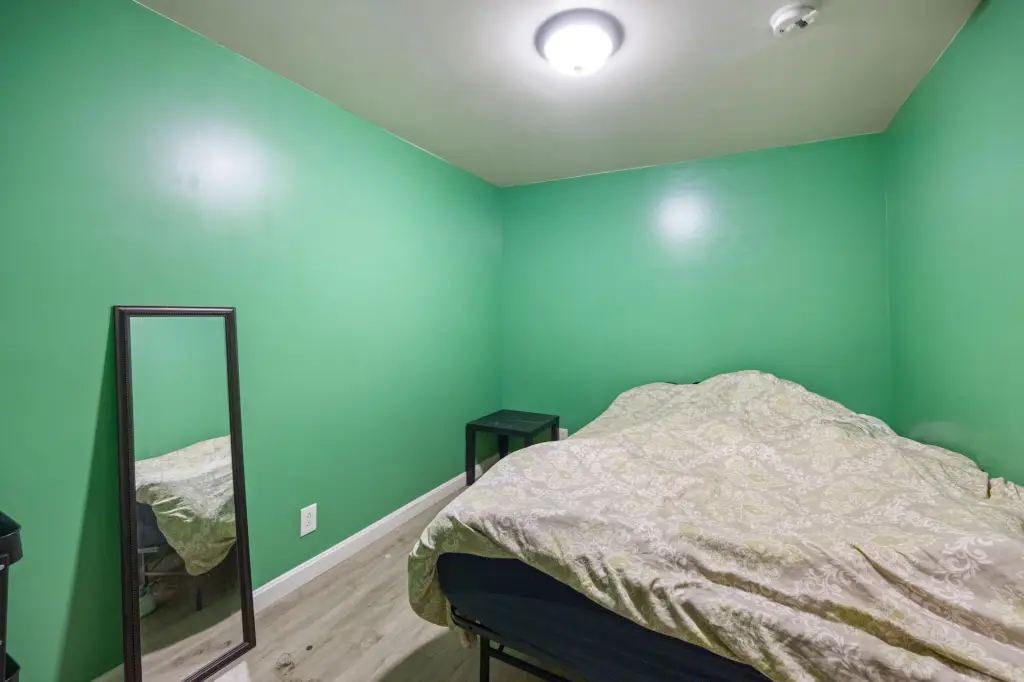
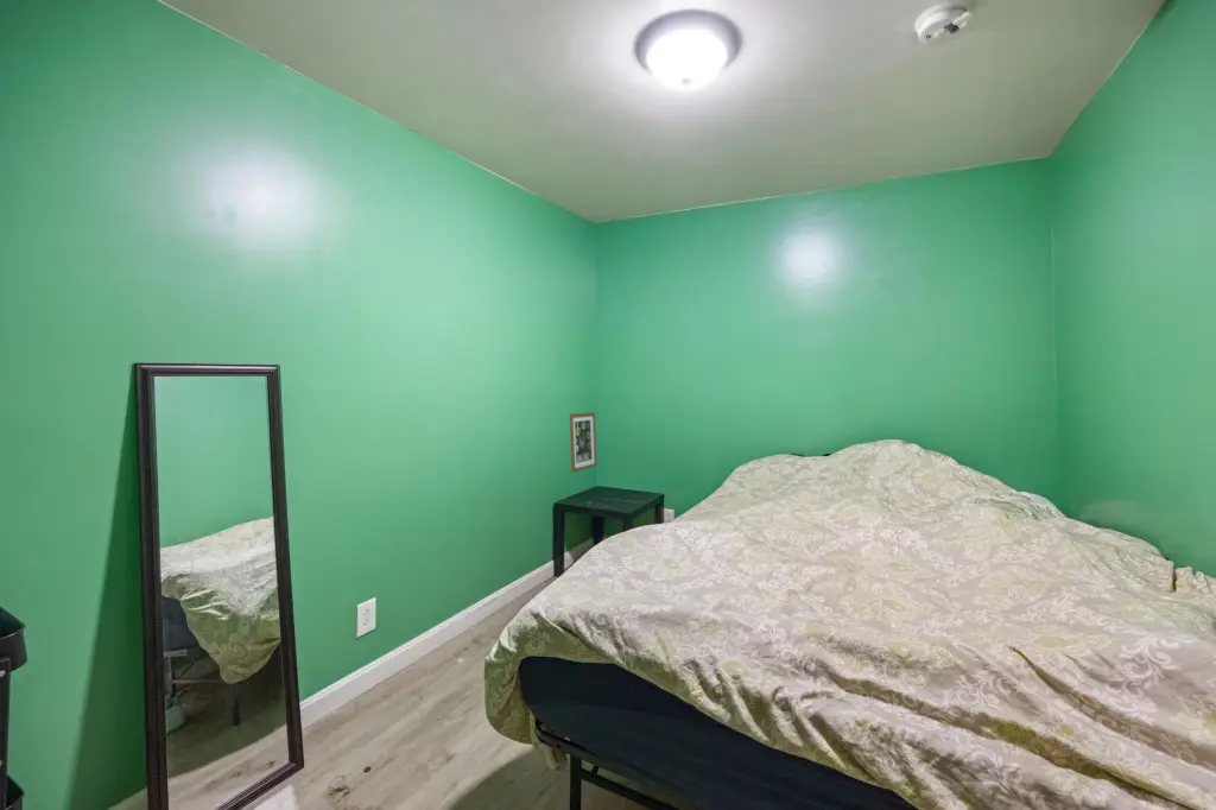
+ wall art [569,411,598,474]
